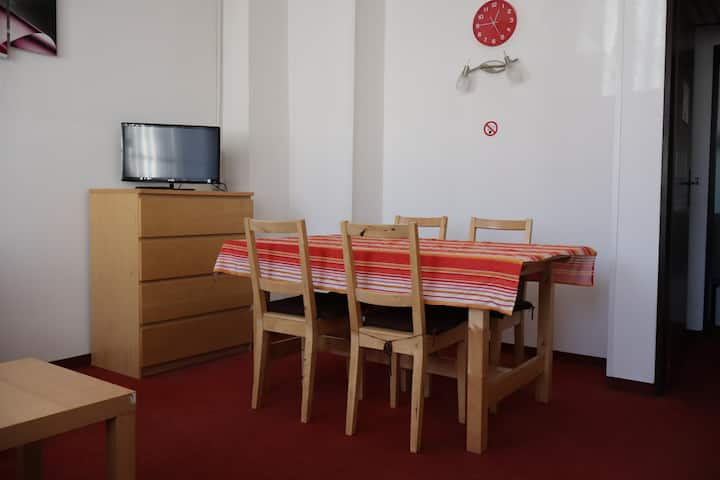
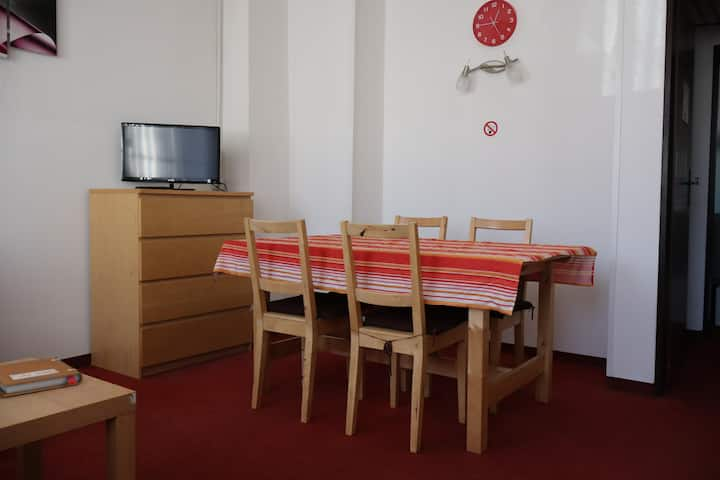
+ notebook [0,357,84,398]
